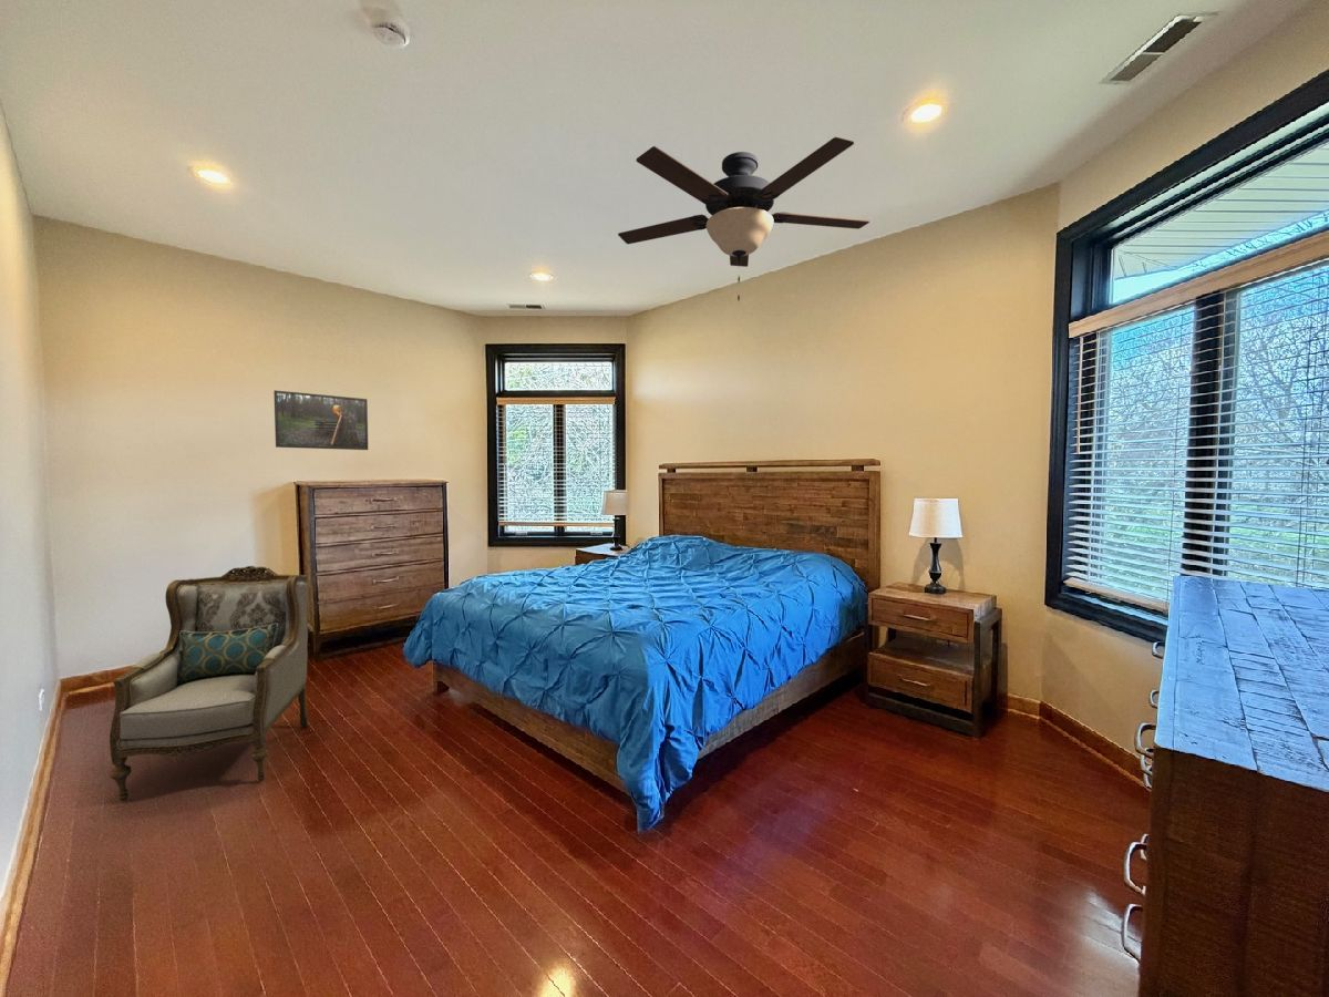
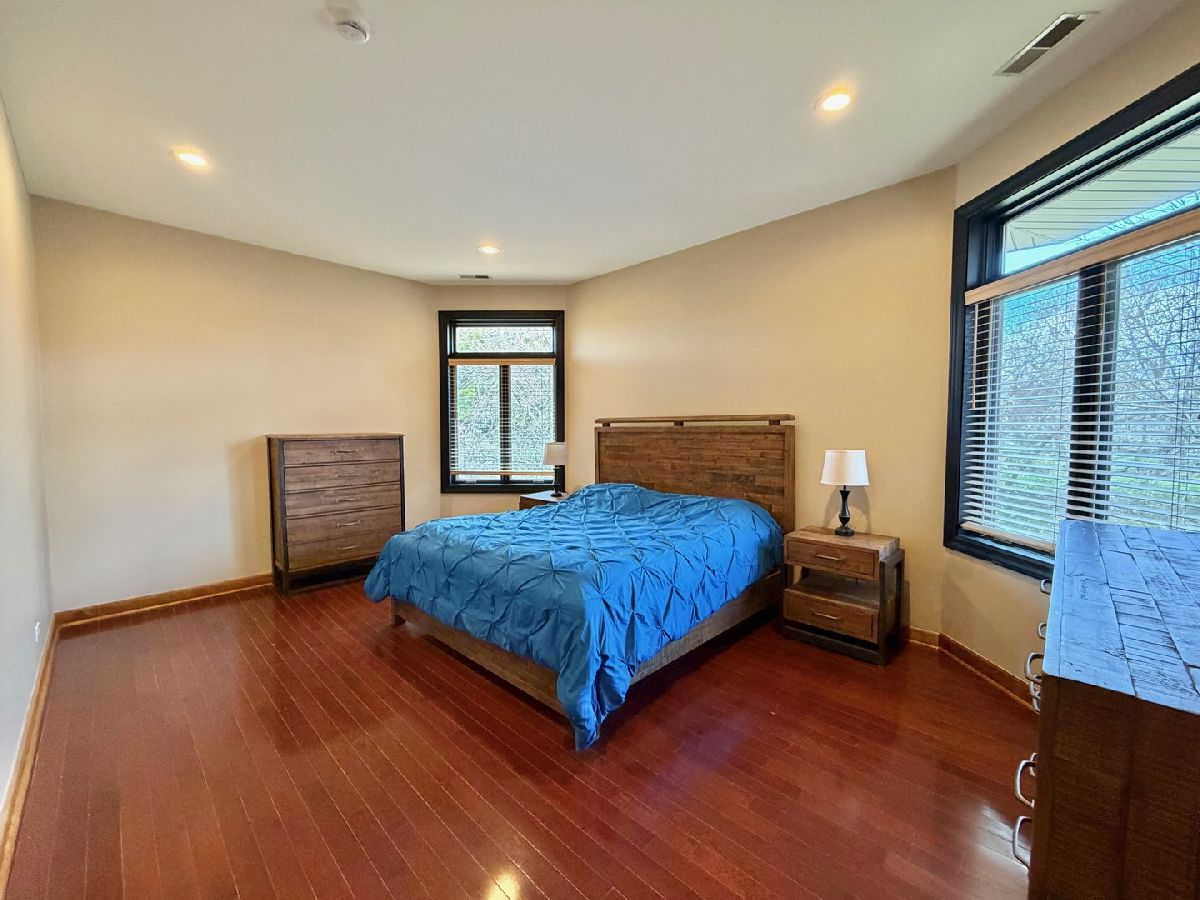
- armchair [109,565,309,802]
- ceiling fan [617,136,870,301]
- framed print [272,390,369,451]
